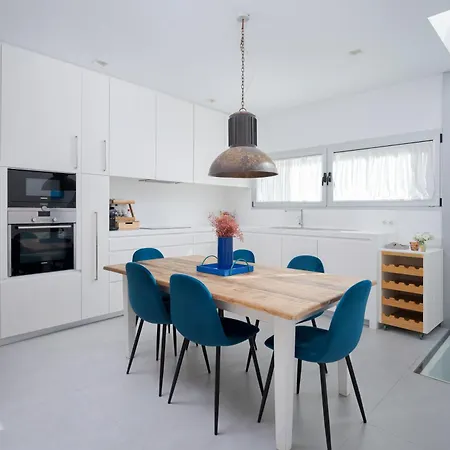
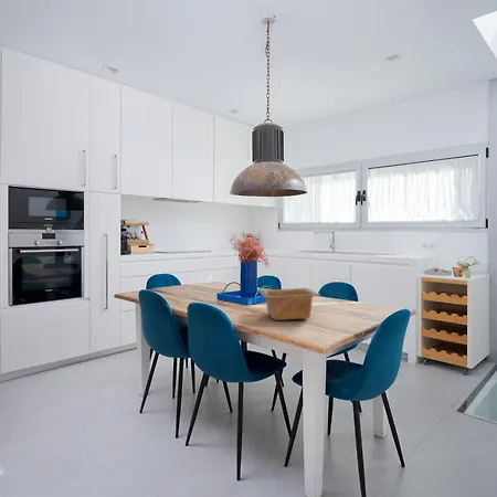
+ serving bowl [258,287,321,321]
